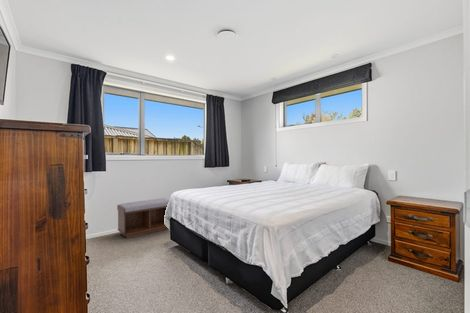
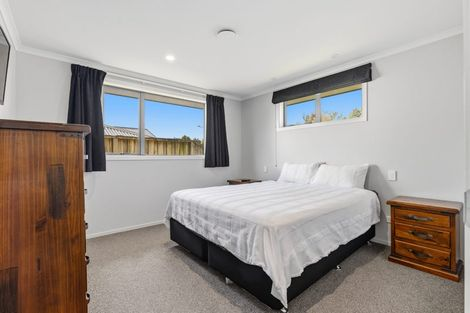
- bench [116,197,170,239]
